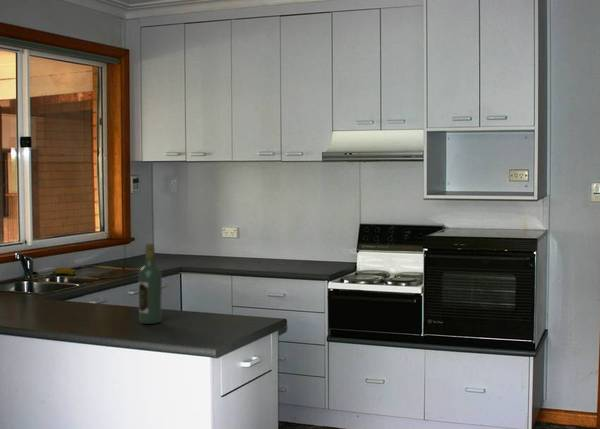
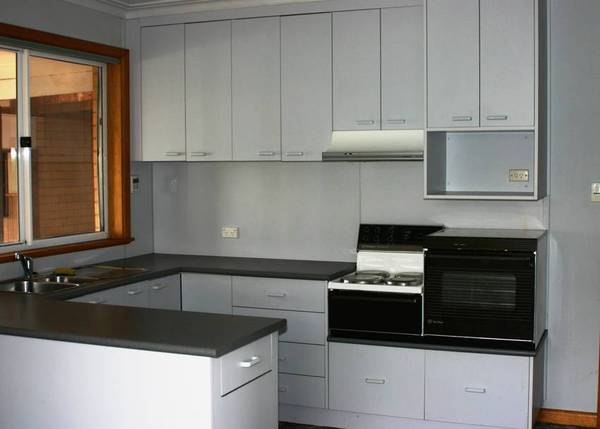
- wine bottle [138,243,163,325]
